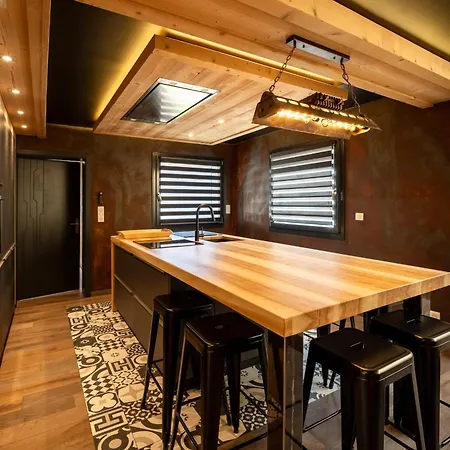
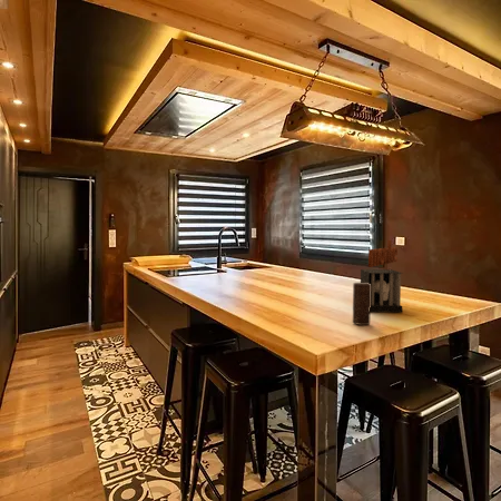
+ knife block [360,239,404,313]
+ candle [352,282,371,326]
